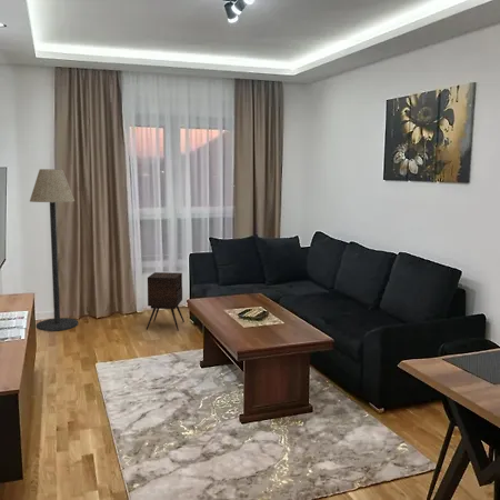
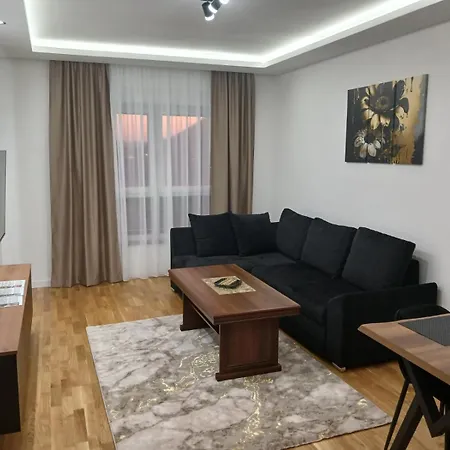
- side table [146,271,186,331]
- floor lamp [29,168,79,332]
